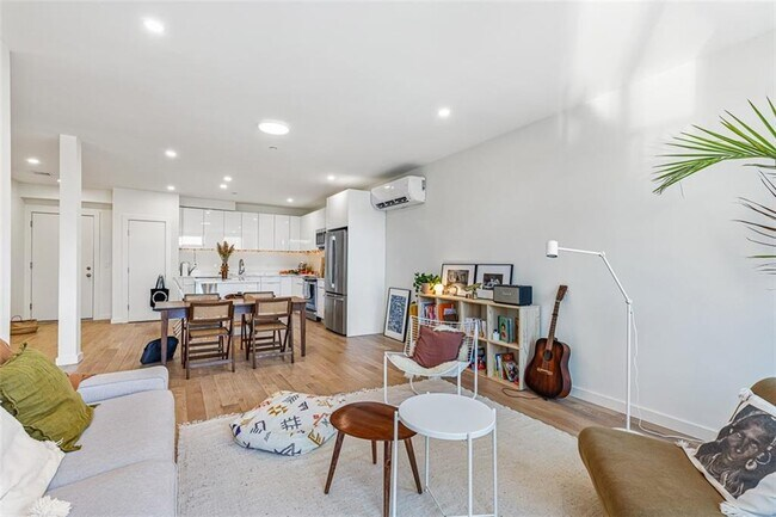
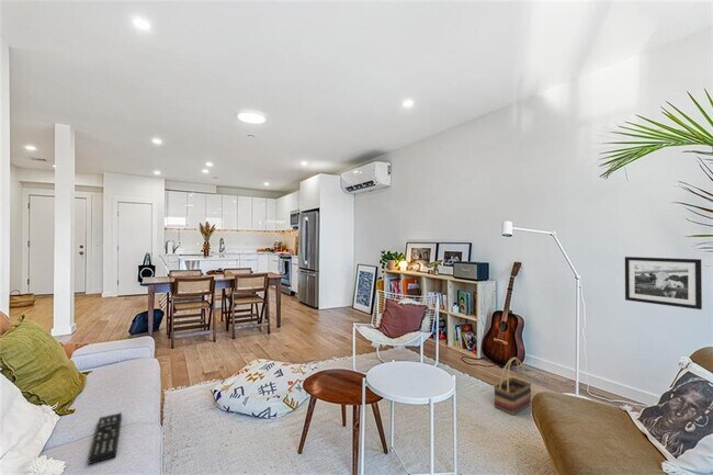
+ picture frame [624,256,703,310]
+ remote control [87,411,123,465]
+ basket [493,357,532,416]
